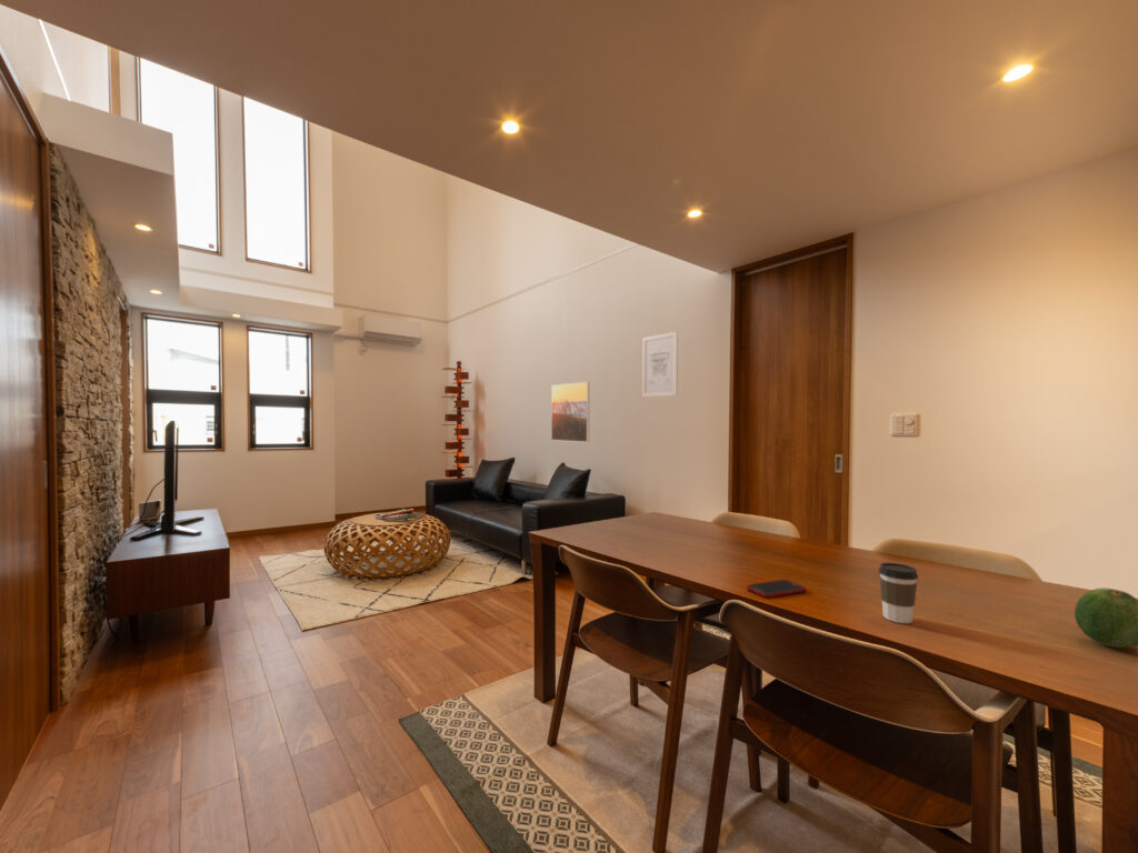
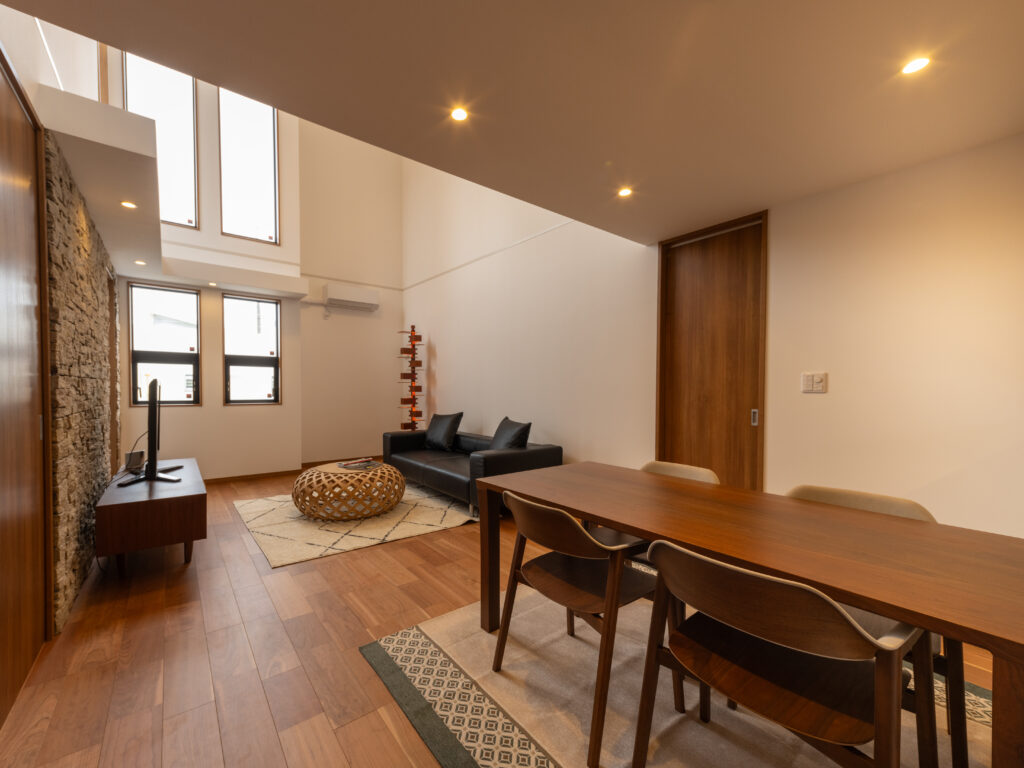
- cell phone [746,579,808,599]
- wall art [641,331,679,399]
- fruit [1074,586,1138,649]
- coffee cup [878,562,919,624]
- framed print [550,381,590,443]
